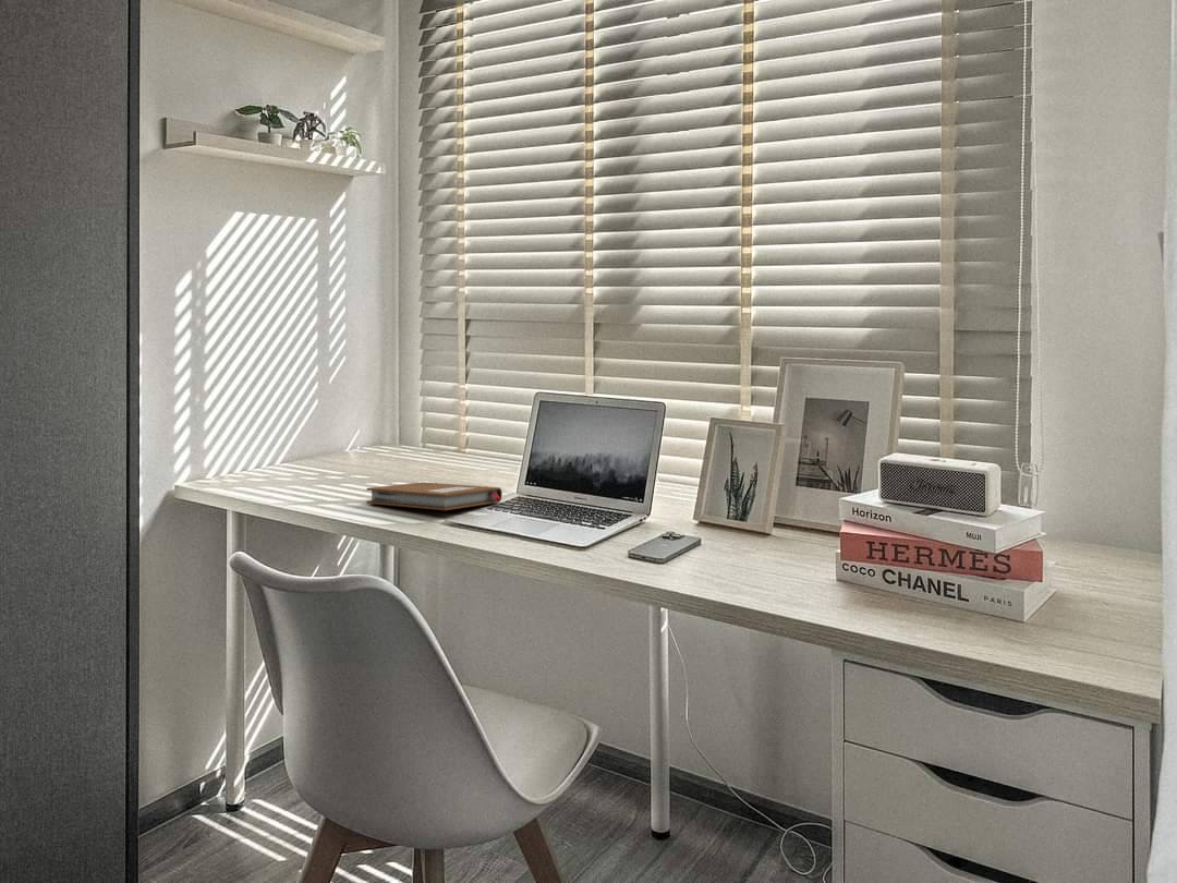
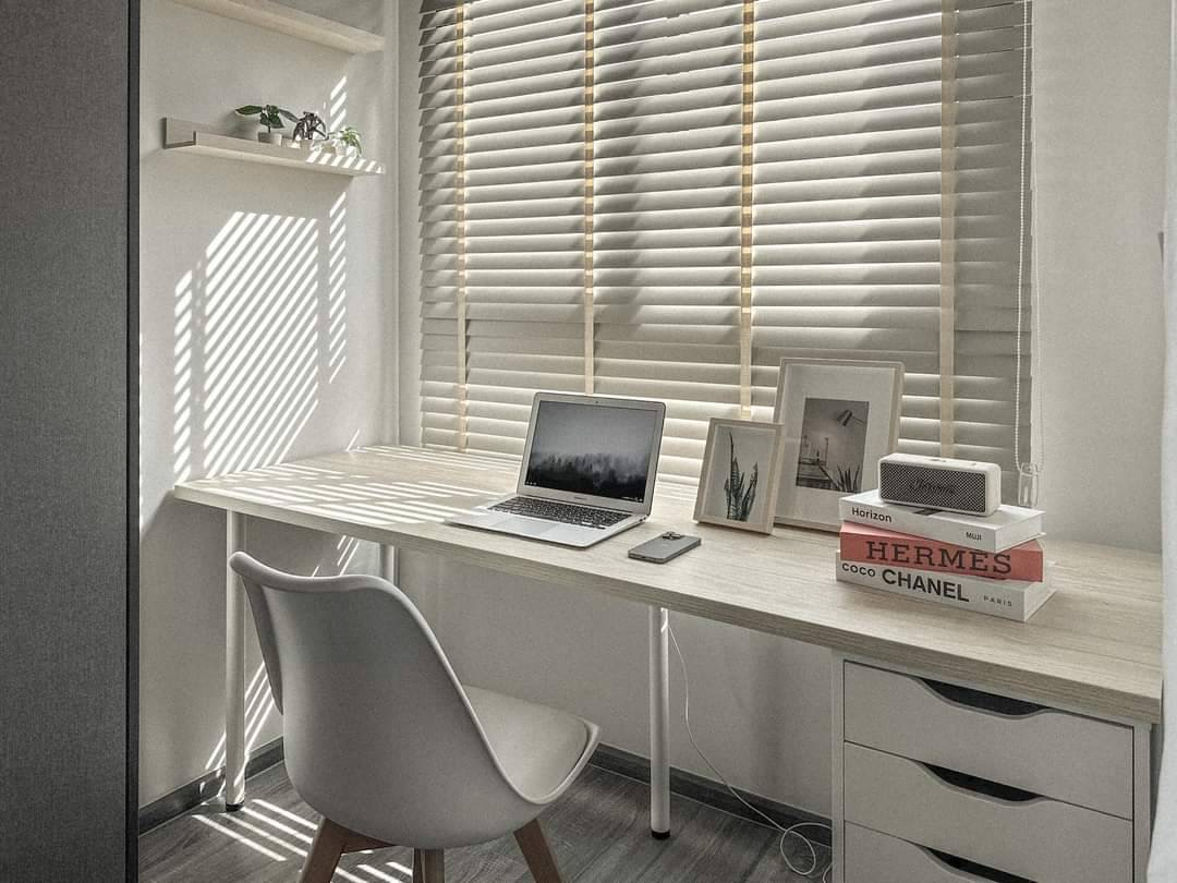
- notebook [365,481,503,511]
